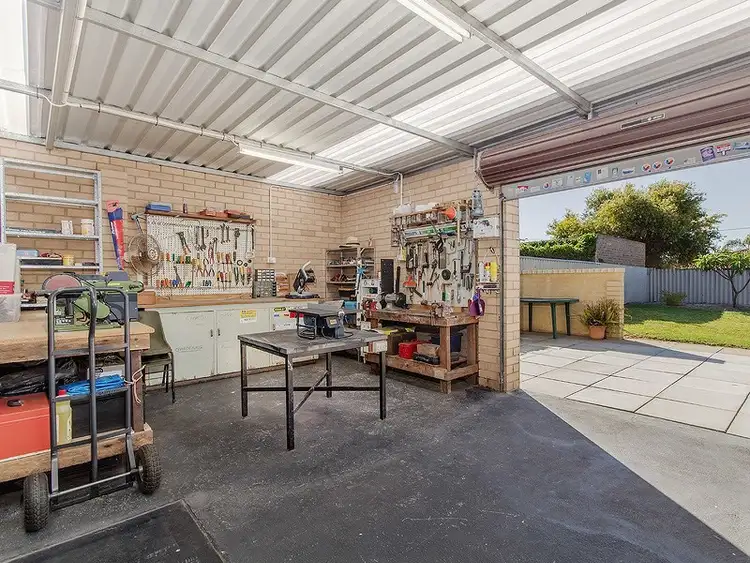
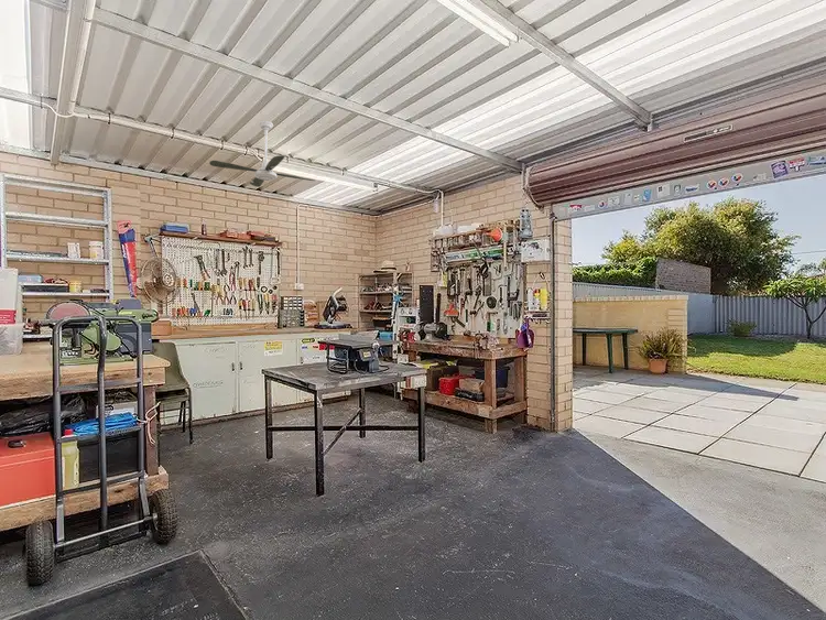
+ ceiling fan [208,120,316,187]
